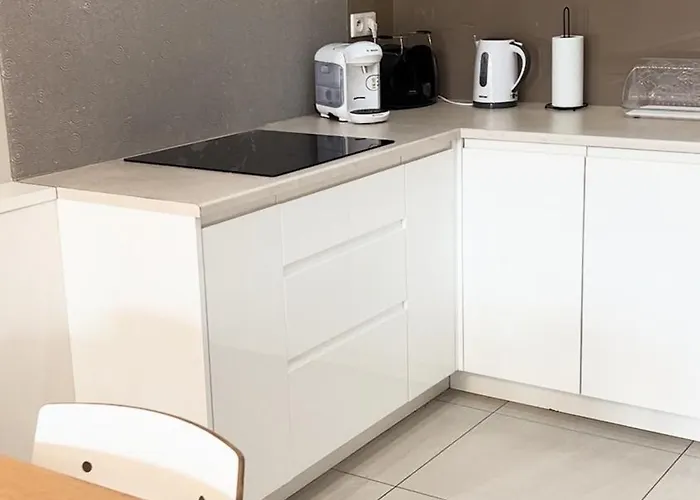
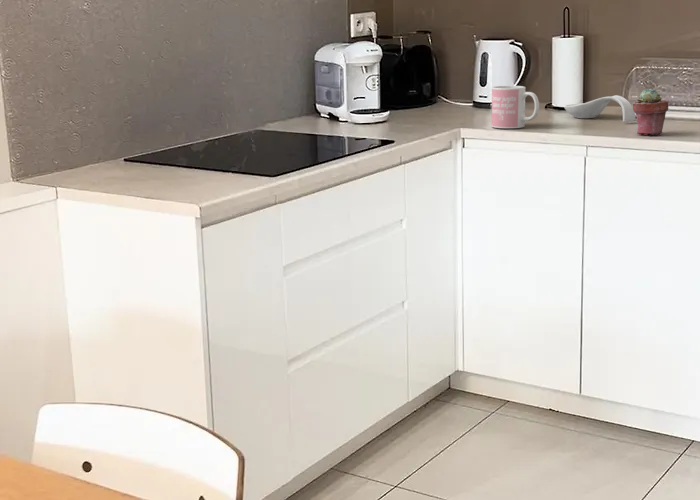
+ mug [490,85,540,129]
+ spoon rest [563,94,637,123]
+ potted succulent [632,88,669,136]
